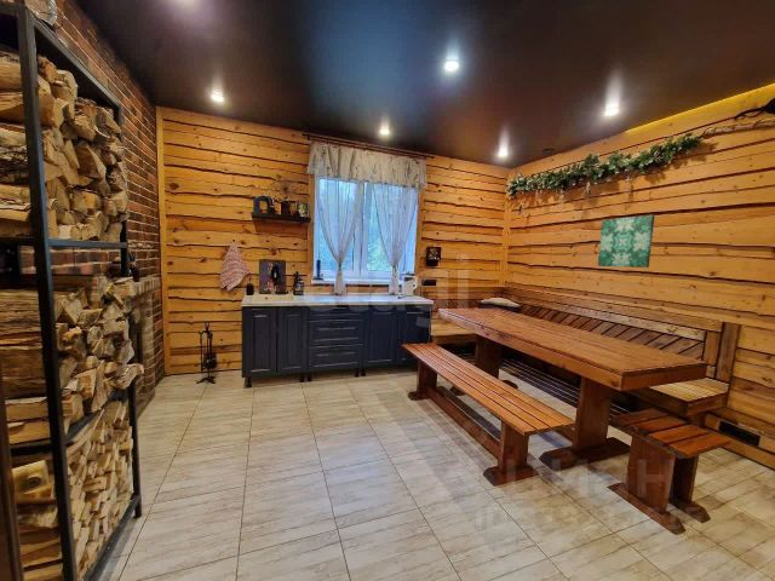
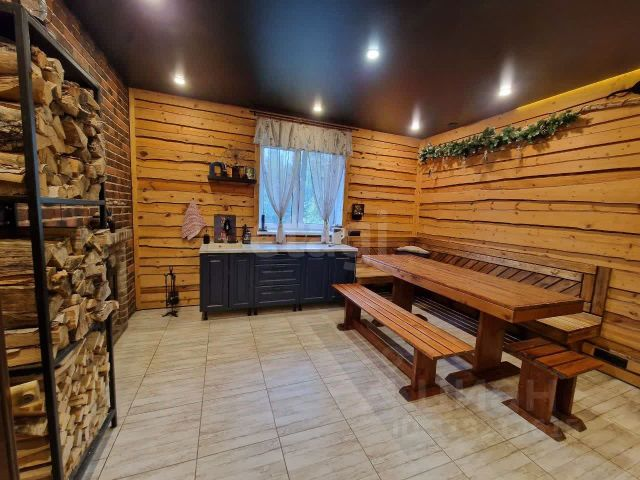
- wall art [597,214,656,269]
